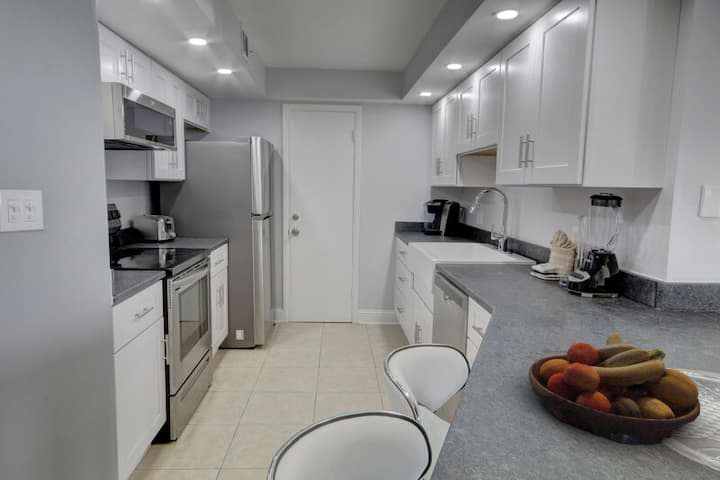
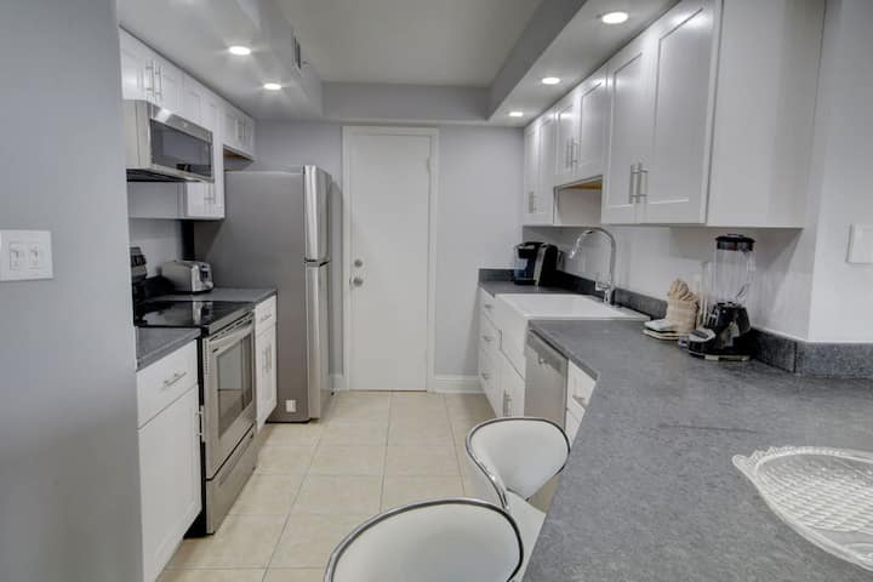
- fruit bowl [528,331,701,446]
